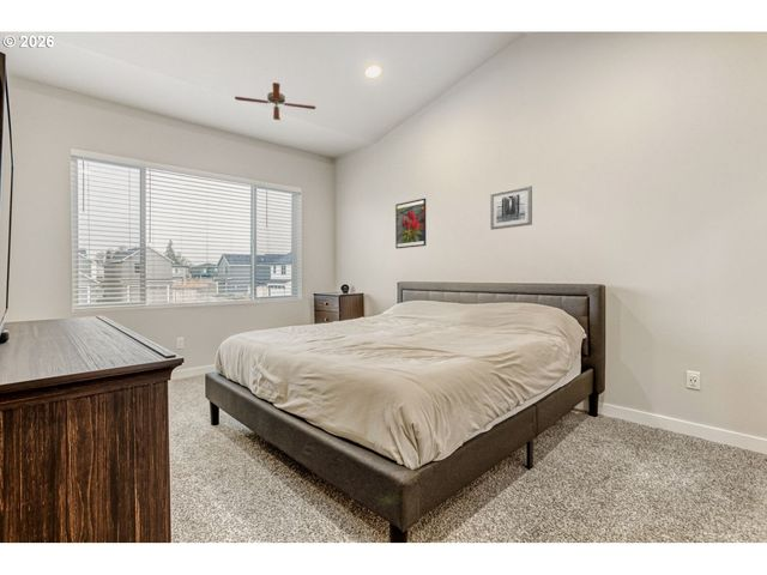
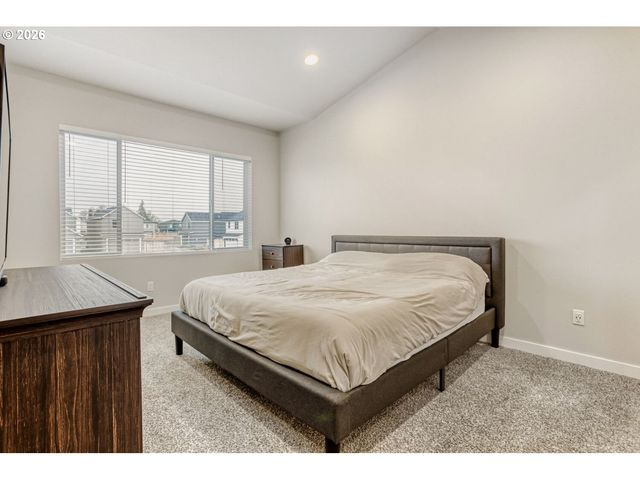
- ceiling fan [234,81,316,122]
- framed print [394,198,427,250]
- wall art [489,184,533,231]
